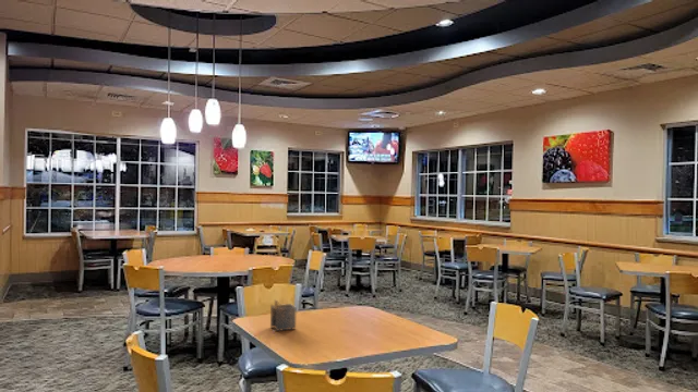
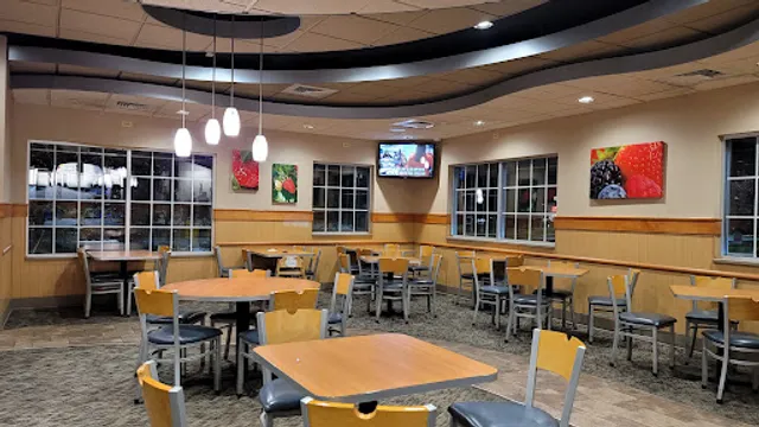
- napkin holder [269,298,297,332]
